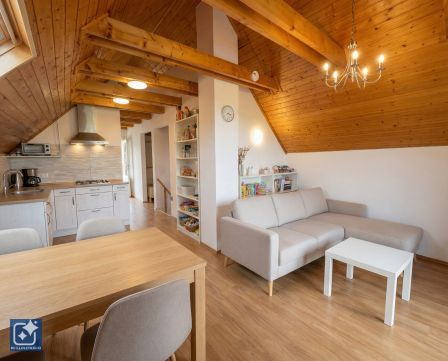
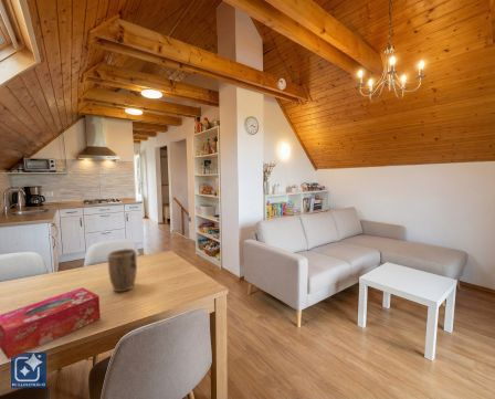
+ tissue box [0,286,102,360]
+ plant pot [107,248,138,293]
